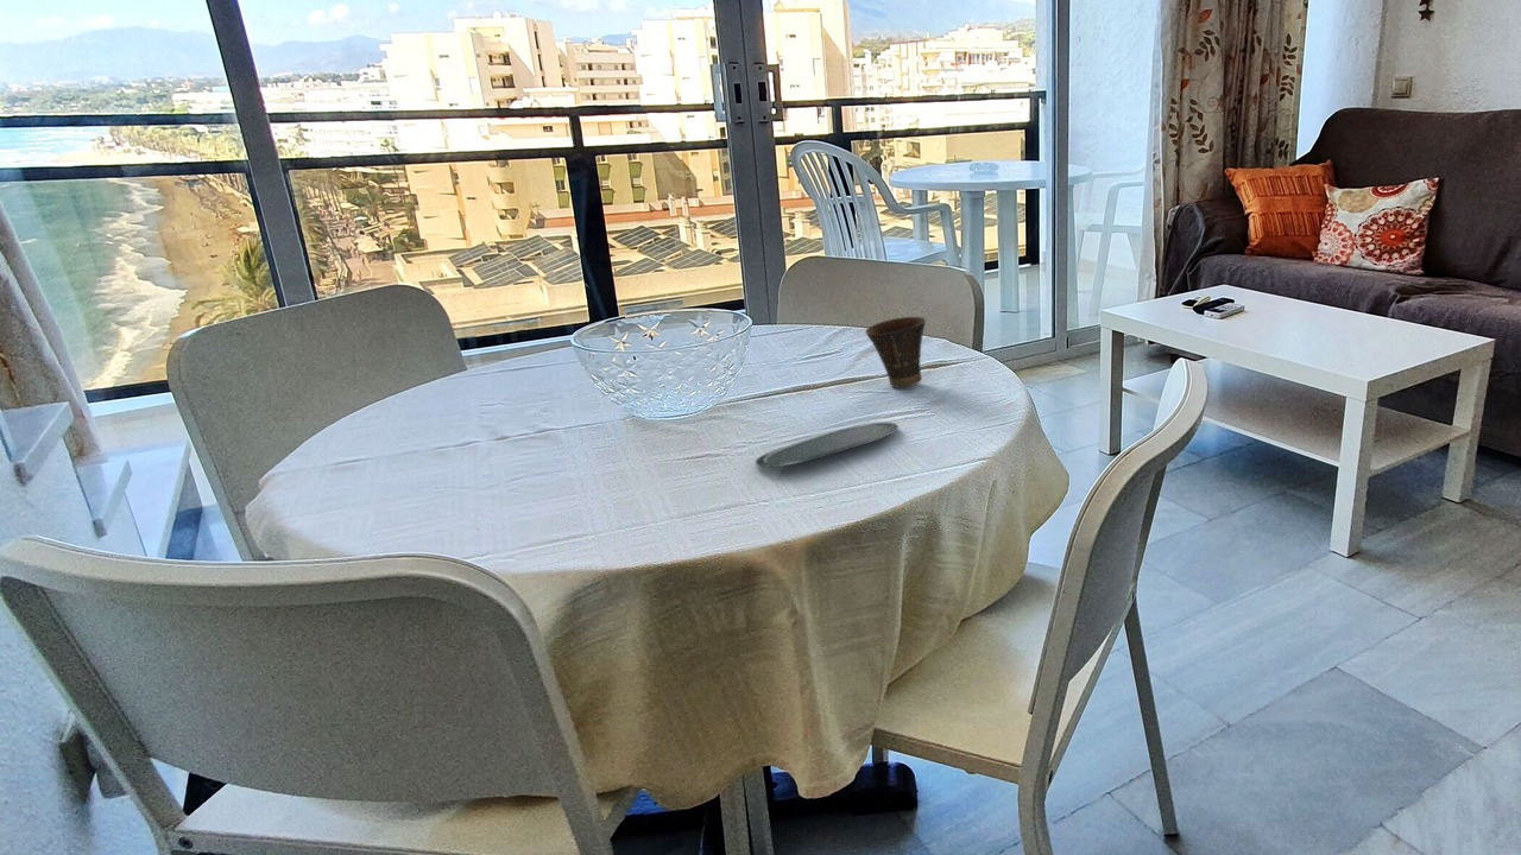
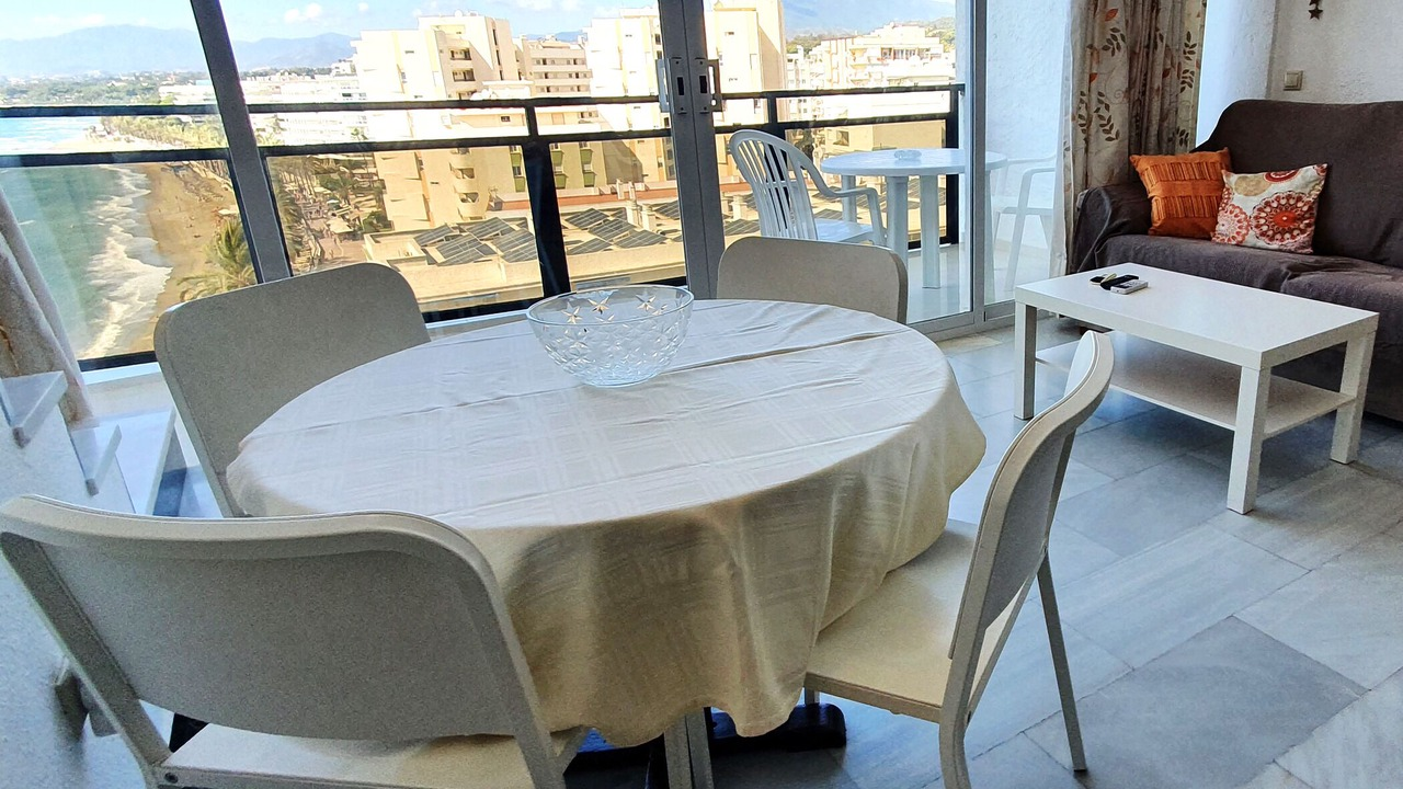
- cup [864,316,927,388]
- oval tray [755,422,900,468]
